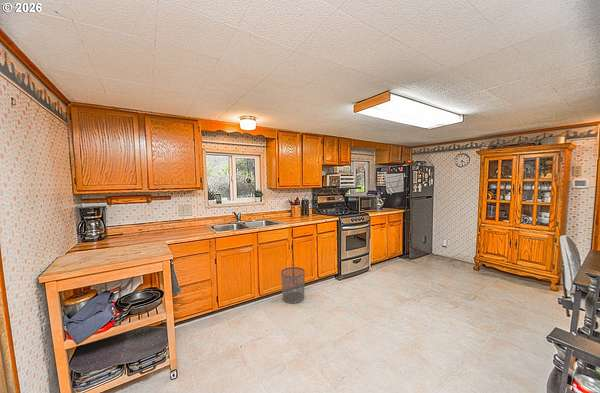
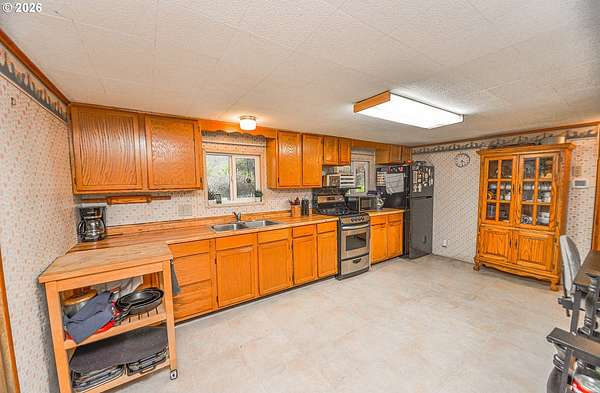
- waste bin [280,266,306,304]
